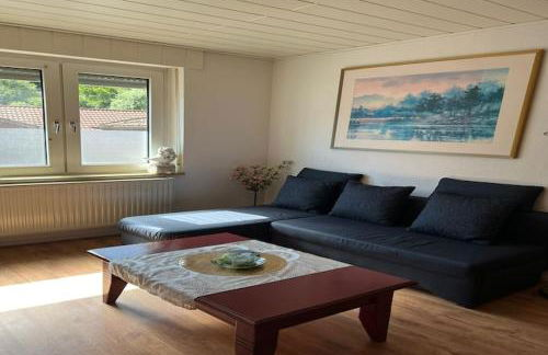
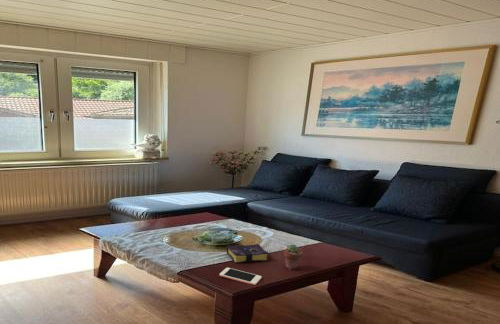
+ potted succulent [283,243,303,271]
+ cell phone [218,267,263,286]
+ book [226,243,269,264]
